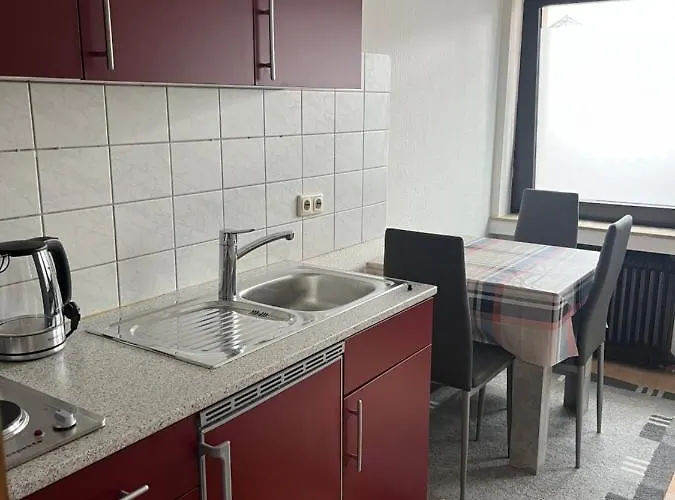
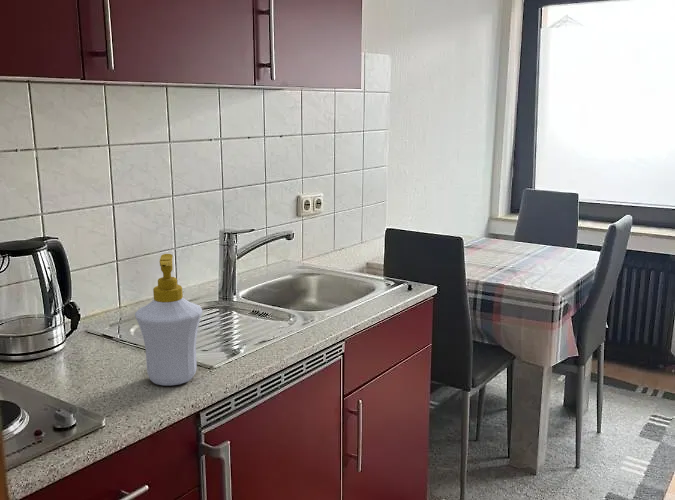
+ soap bottle [134,253,204,386]
